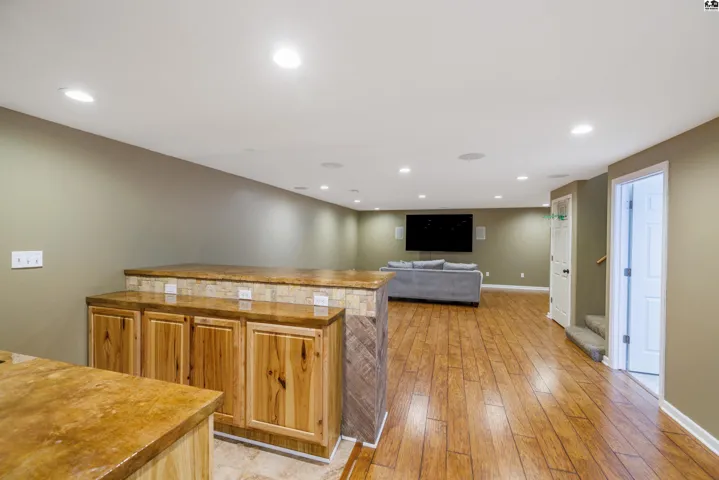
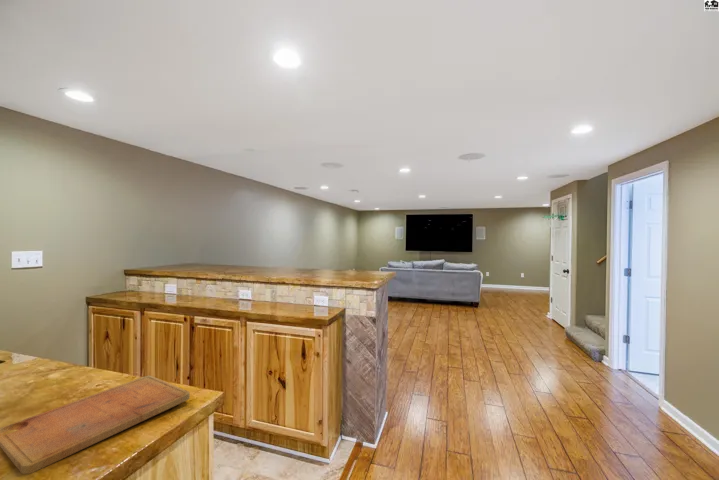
+ cutting board [0,375,191,475]
